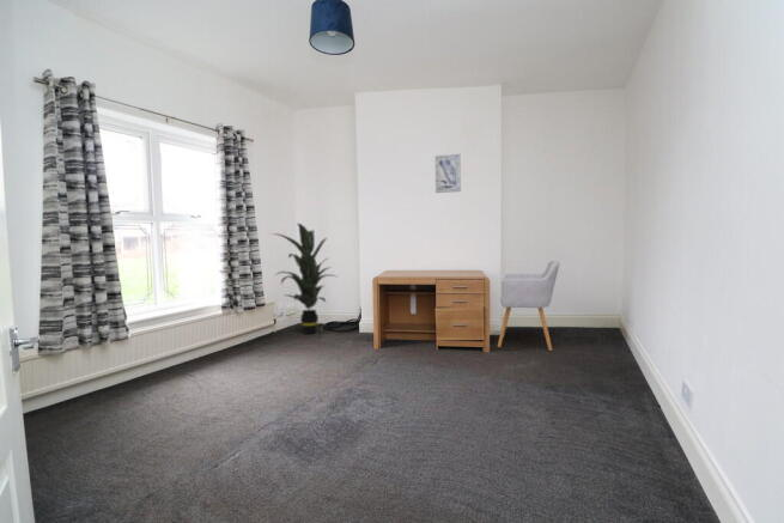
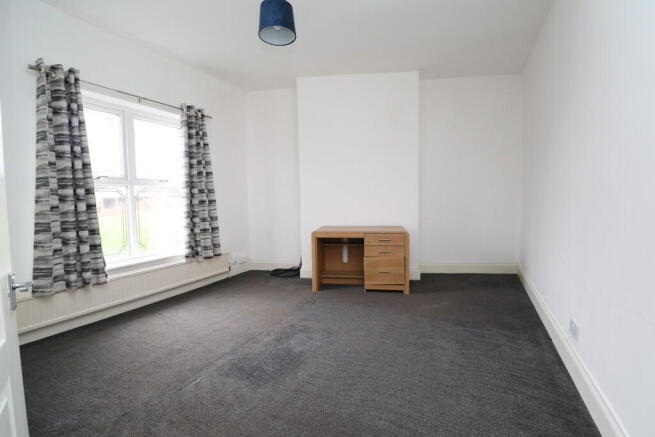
- indoor plant [271,221,338,335]
- chair [497,260,561,352]
- wall art [434,153,462,194]
